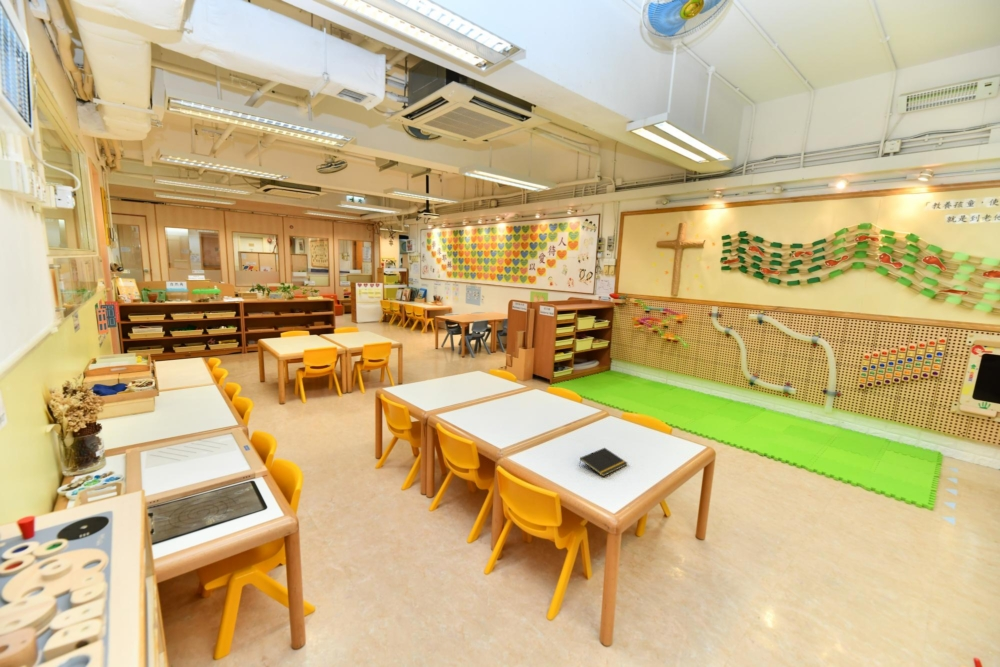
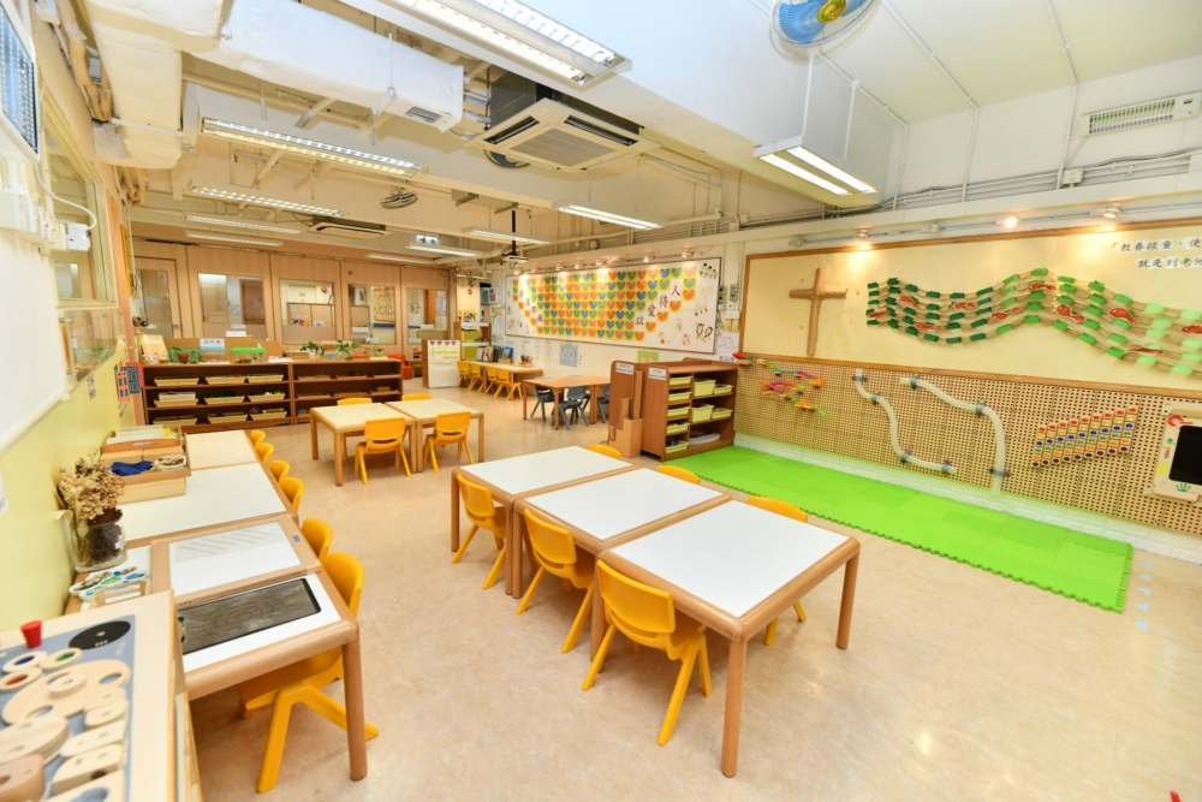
- notepad [578,447,628,477]
